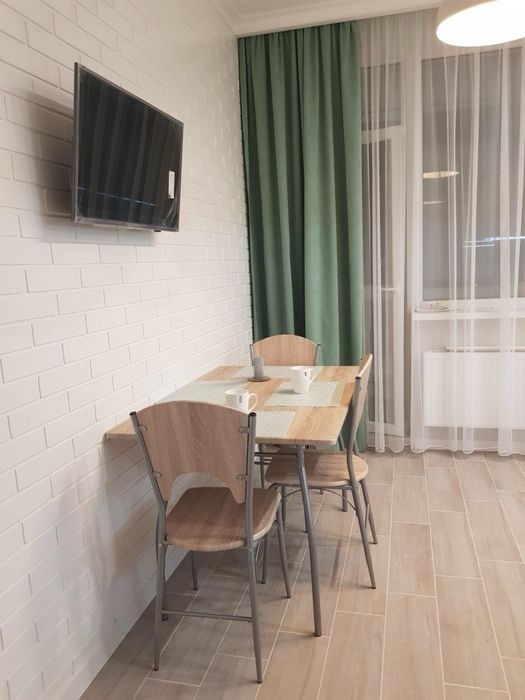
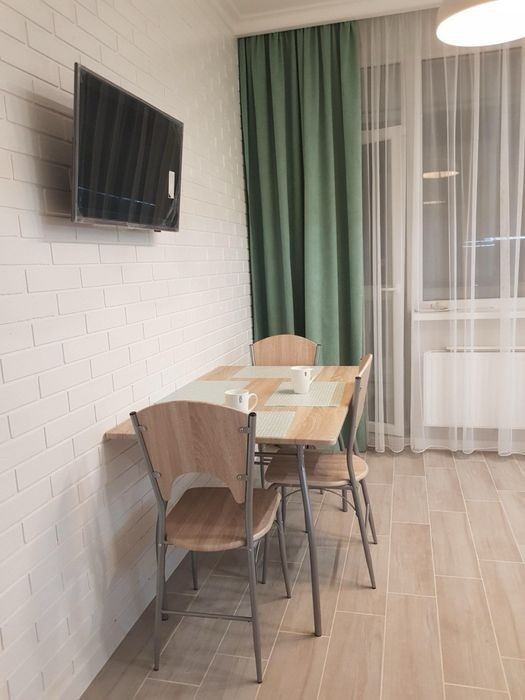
- candle [247,349,271,382]
